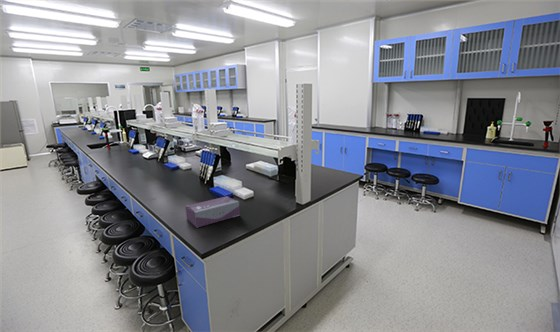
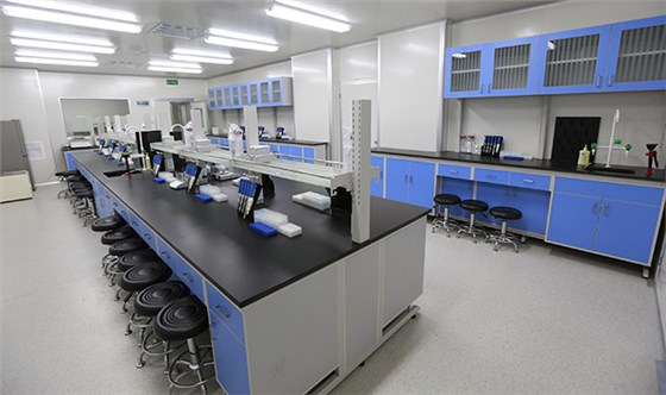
- tissue box [184,195,241,229]
